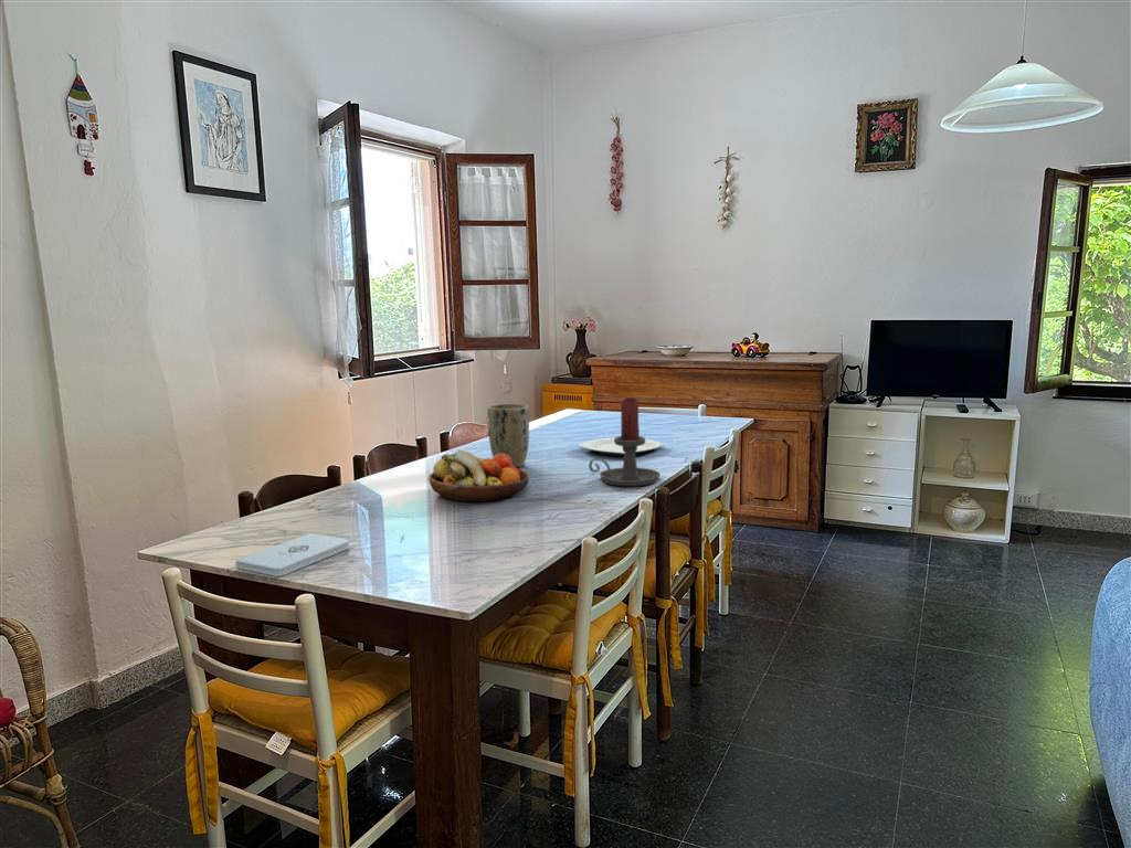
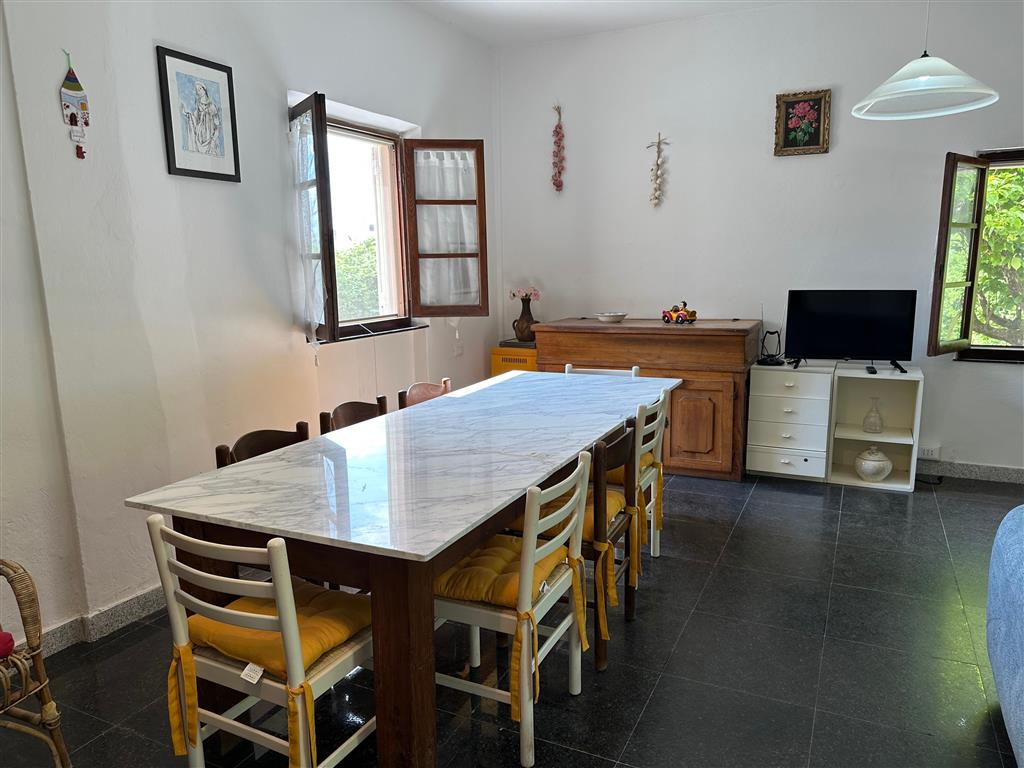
- notepad [234,532,351,577]
- fruit bowl [427,449,530,502]
- plate [577,436,666,457]
- plant pot [486,403,530,468]
- candle holder [588,396,662,487]
